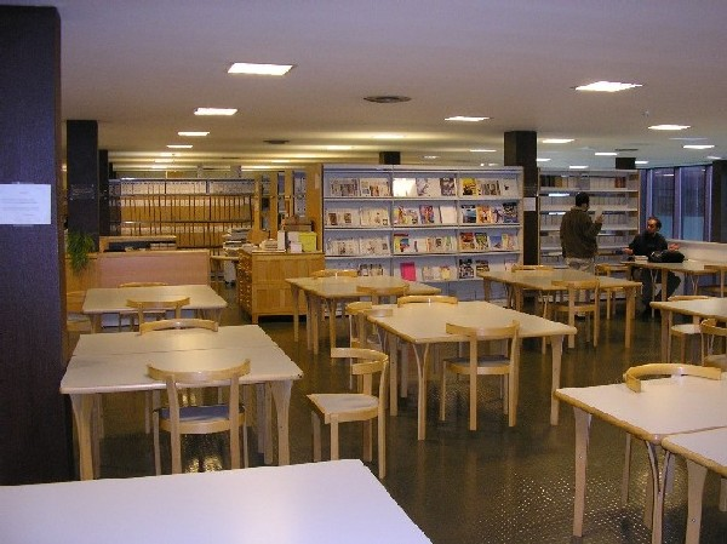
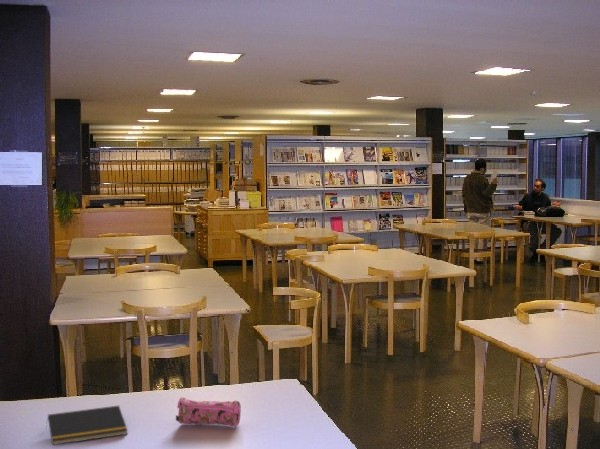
+ notepad [45,405,129,446]
+ pencil case [175,396,242,428]
